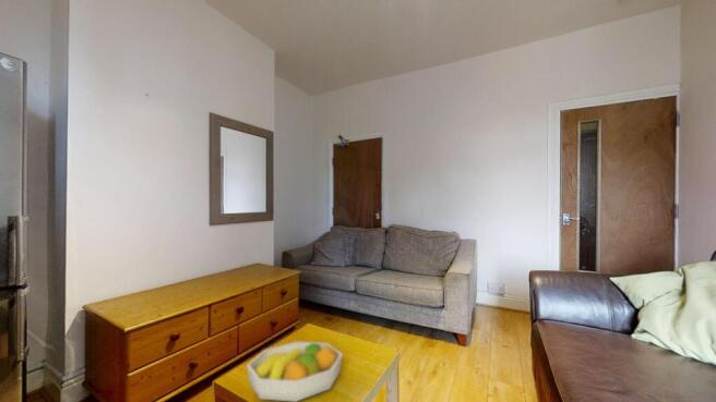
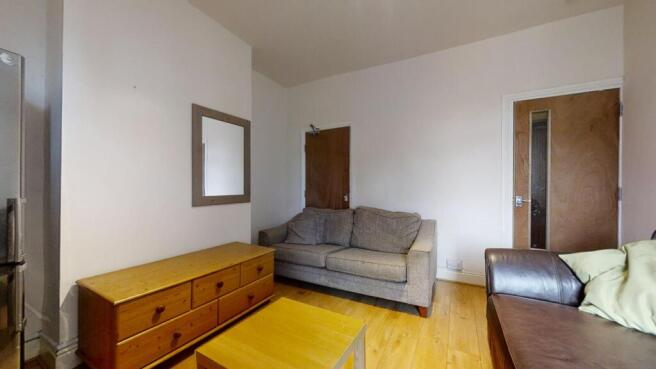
- fruit bowl [246,341,344,402]
